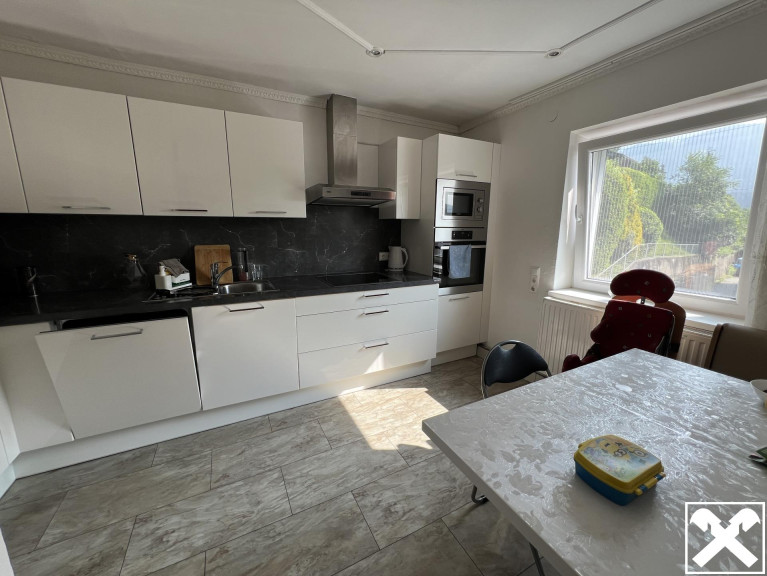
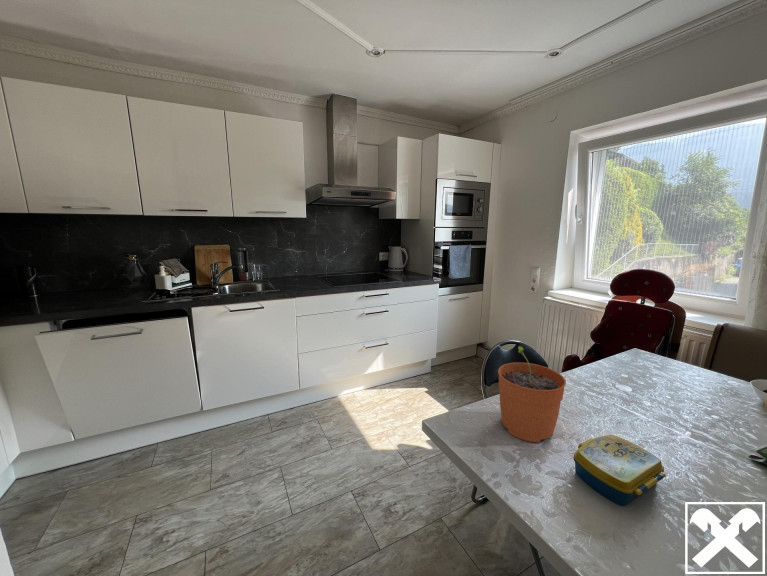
+ plant pot [497,345,567,443]
